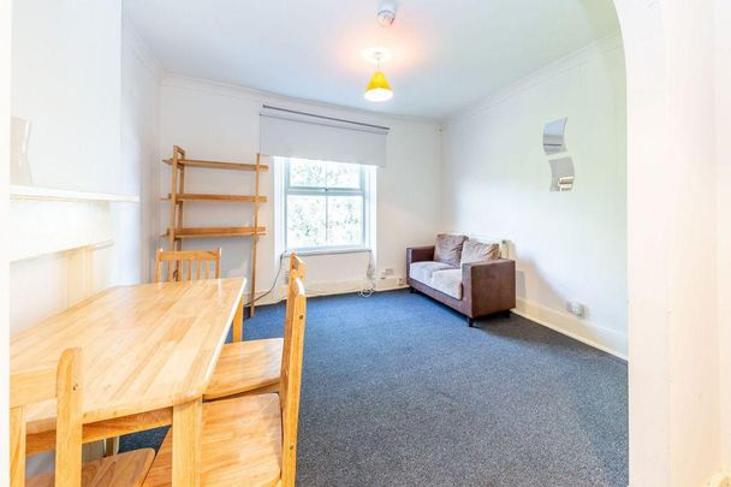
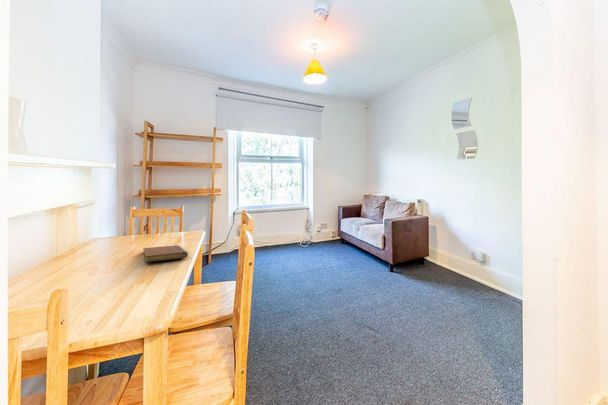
+ notebook [142,244,189,263]
